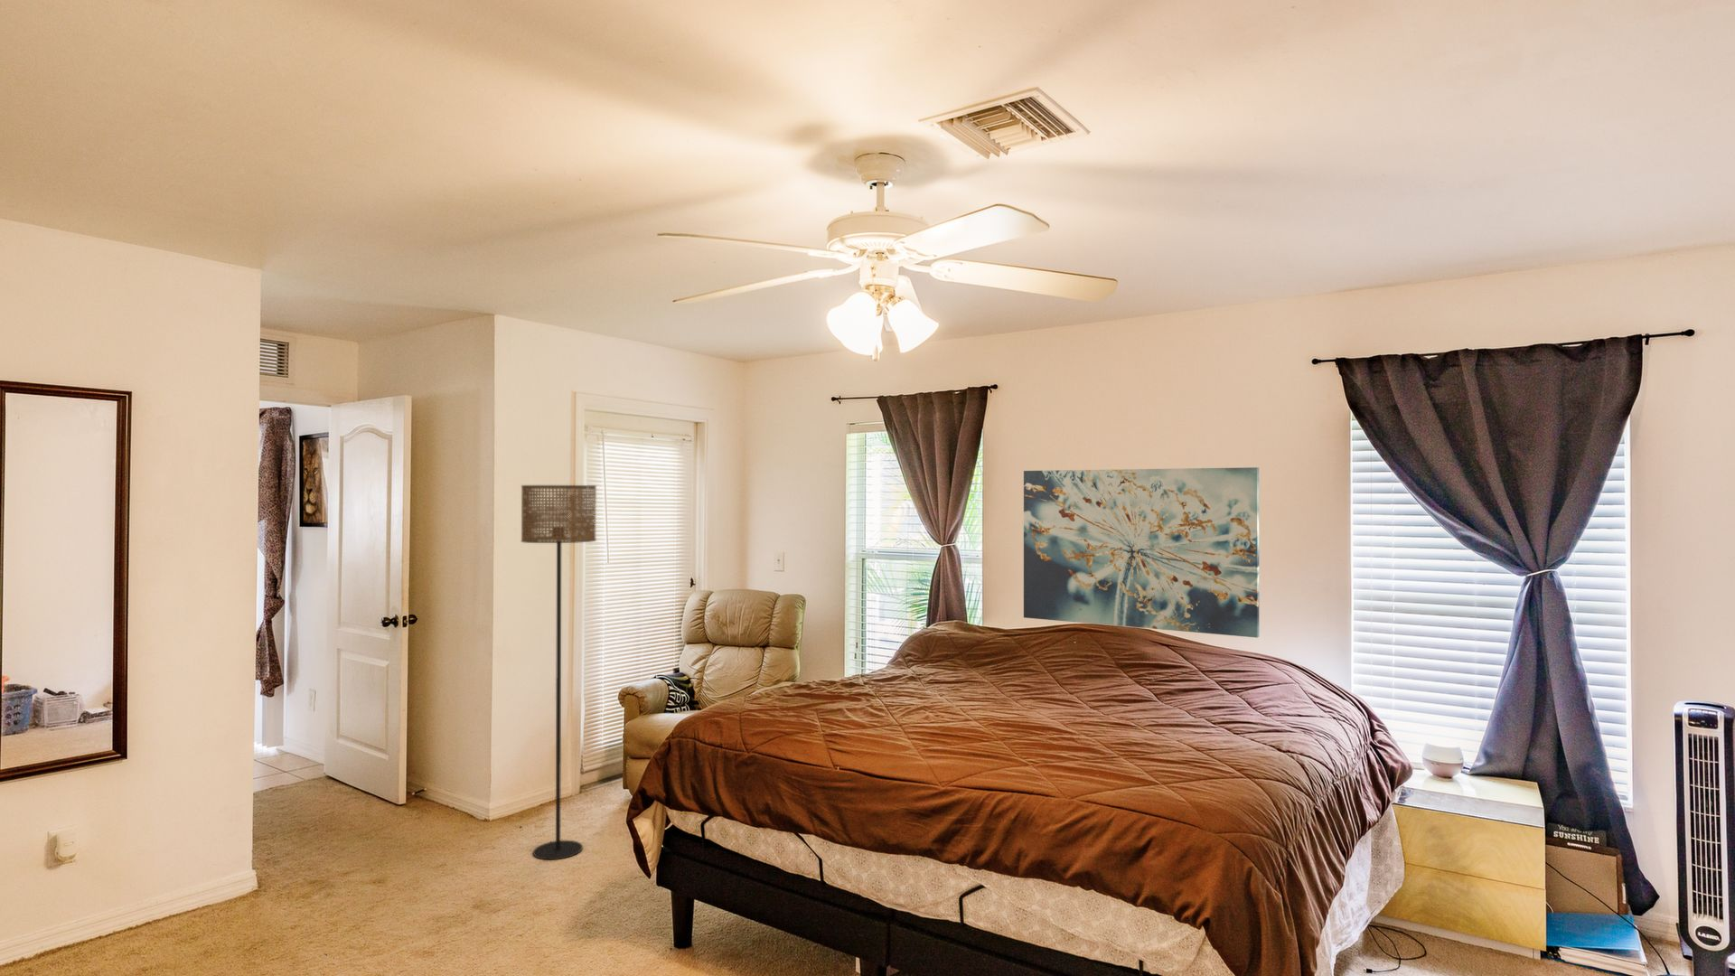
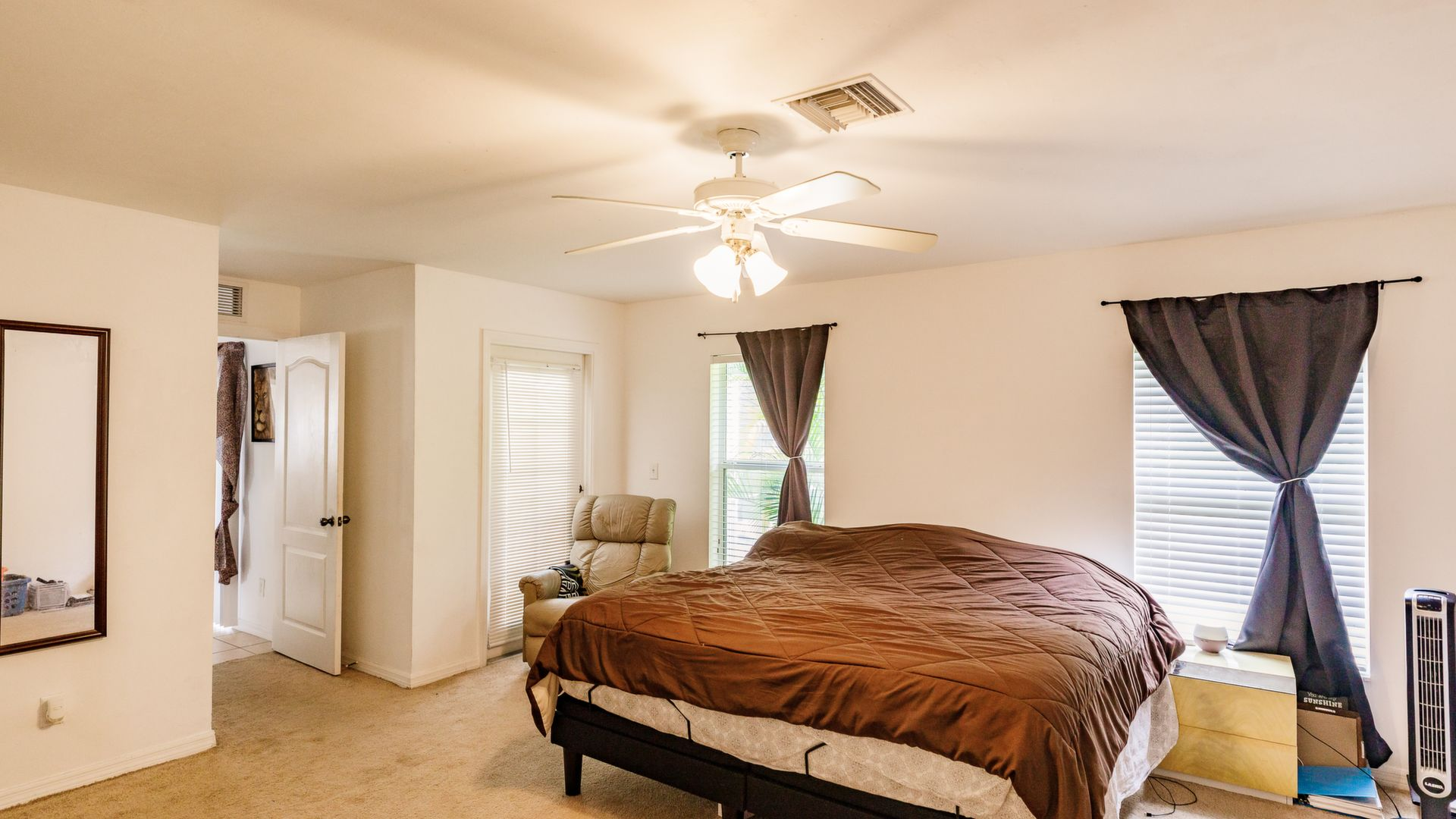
- floor lamp [521,484,597,860]
- wall art [1022,466,1260,639]
